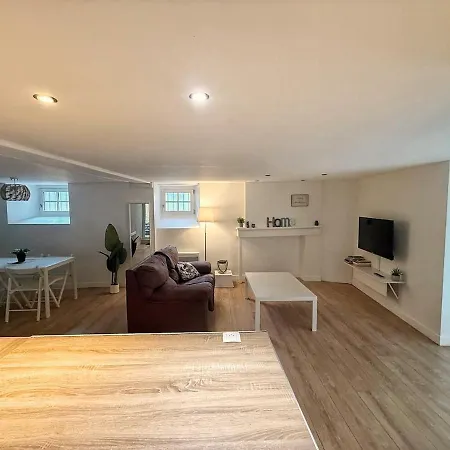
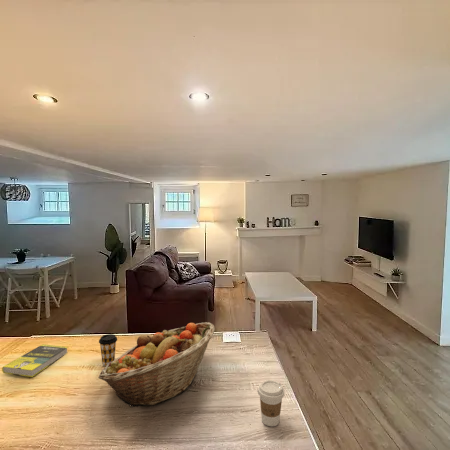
+ book [1,343,69,378]
+ coffee cup [257,379,285,427]
+ fruit basket [97,321,216,408]
+ coffee cup [98,333,118,367]
